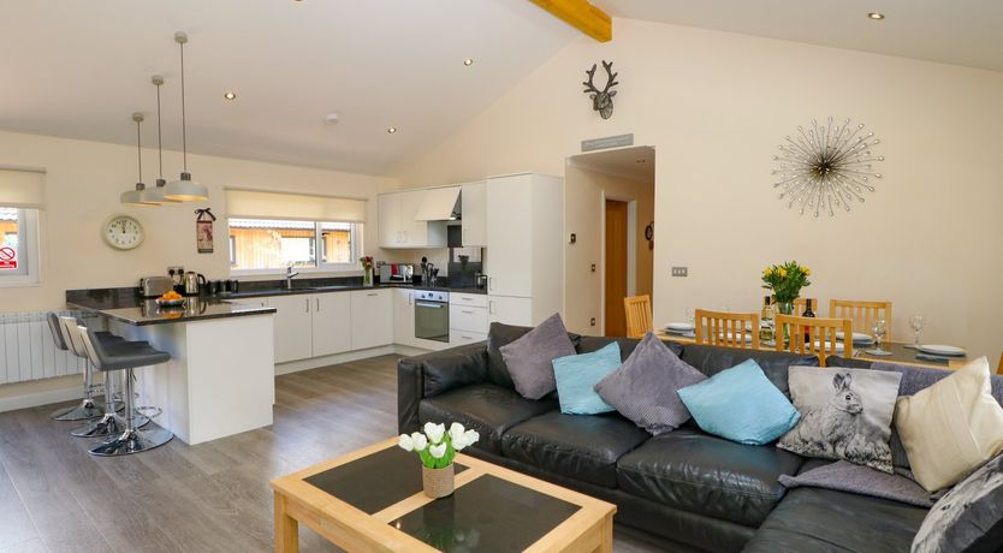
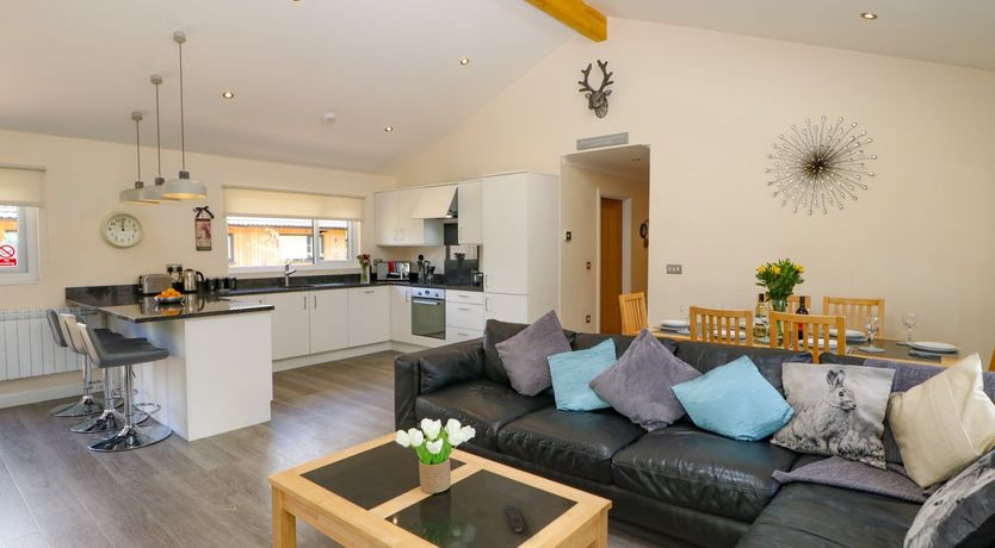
+ remote control [503,504,525,533]
